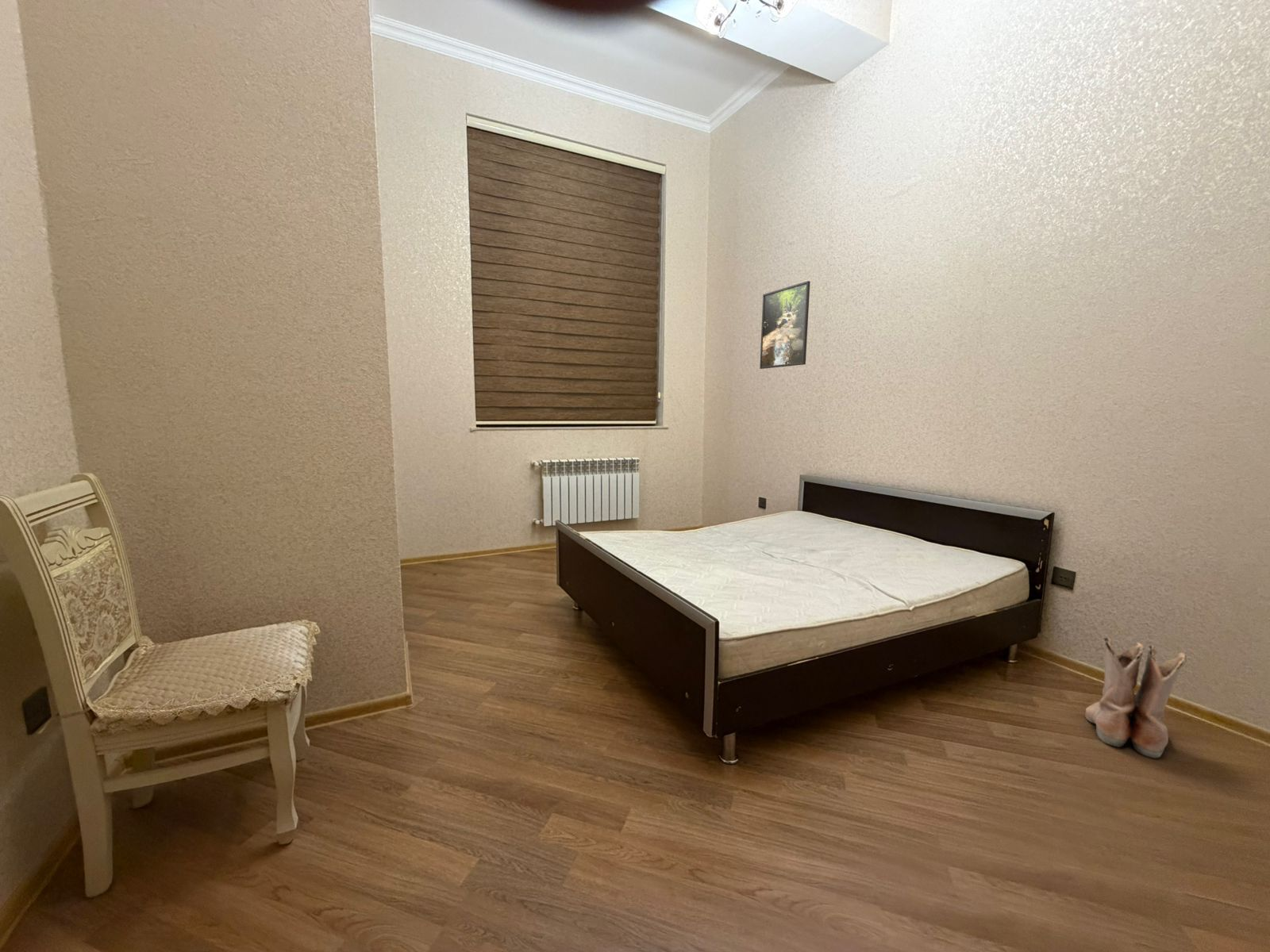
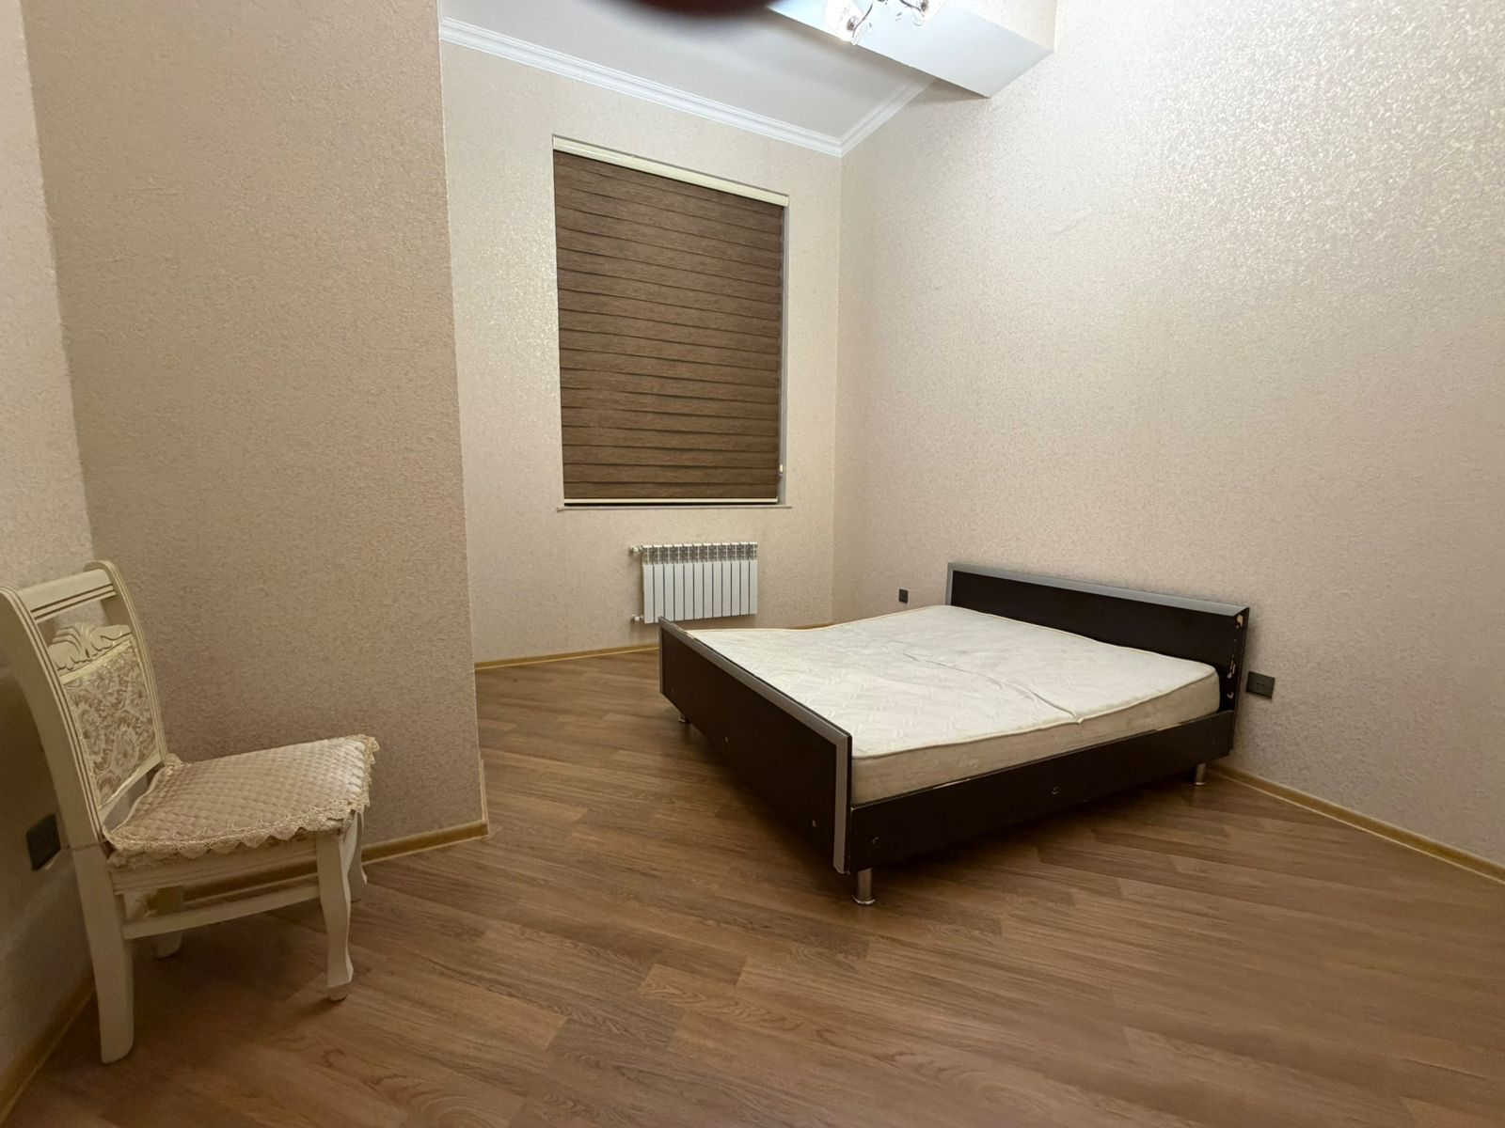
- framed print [759,280,811,370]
- boots [1084,636,1190,758]
